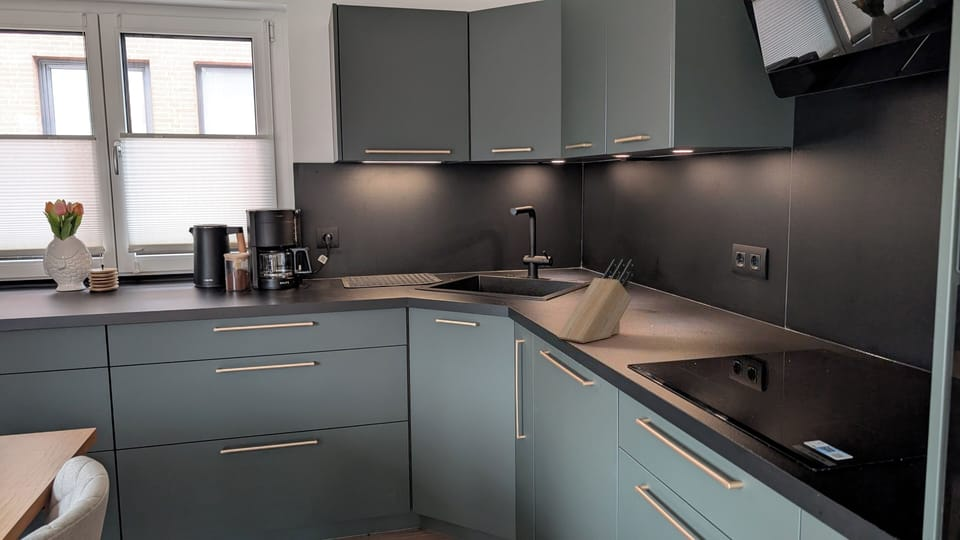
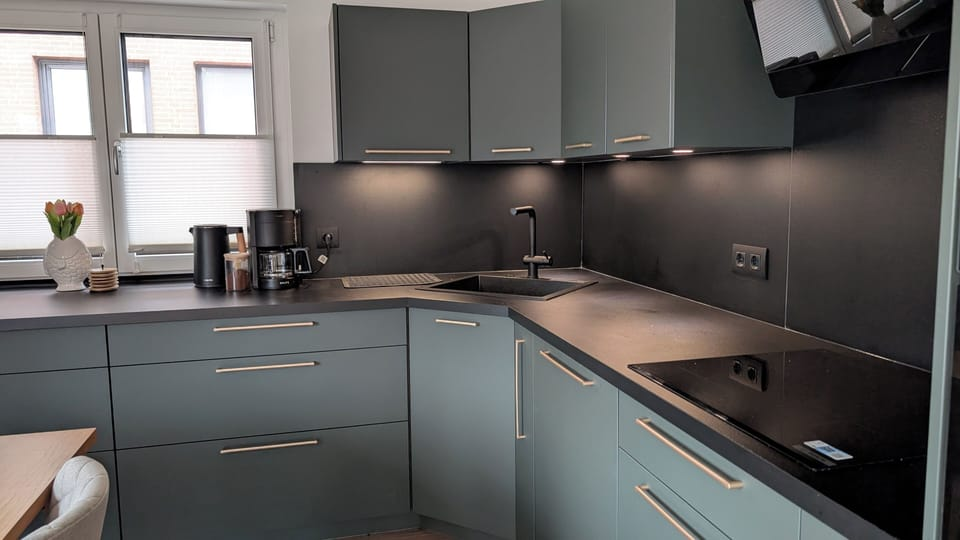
- knife block [557,258,635,344]
